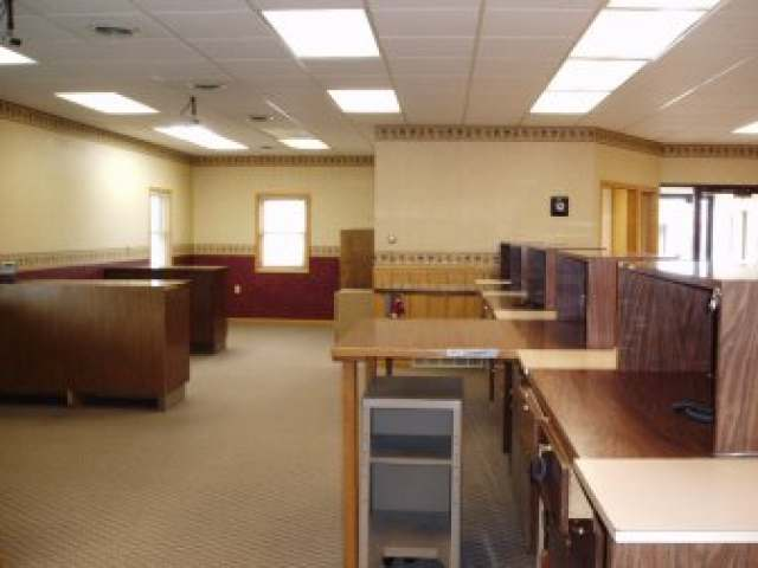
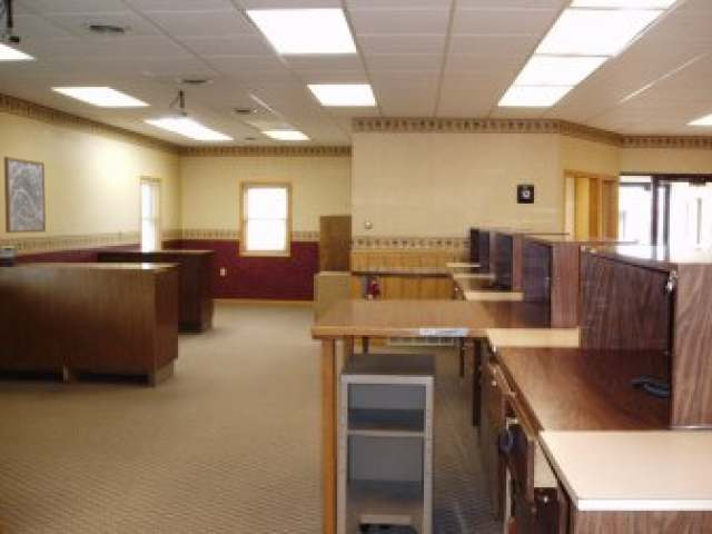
+ wall art [3,156,47,234]
